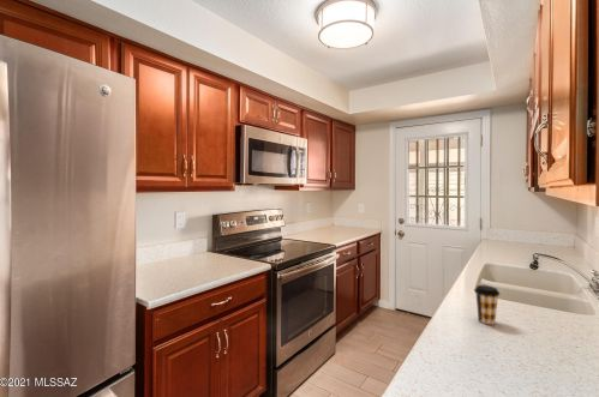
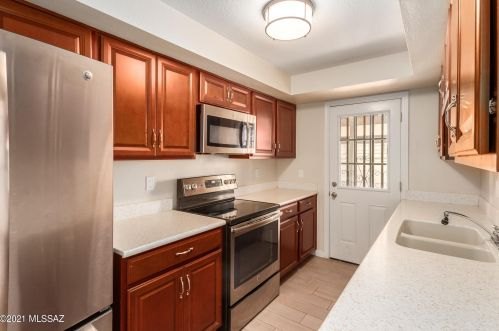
- coffee cup [473,284,501,325]
